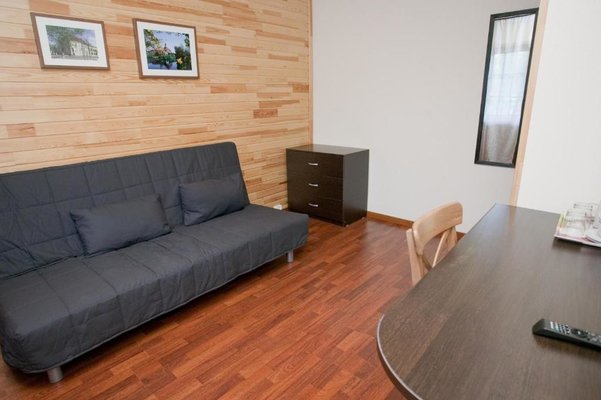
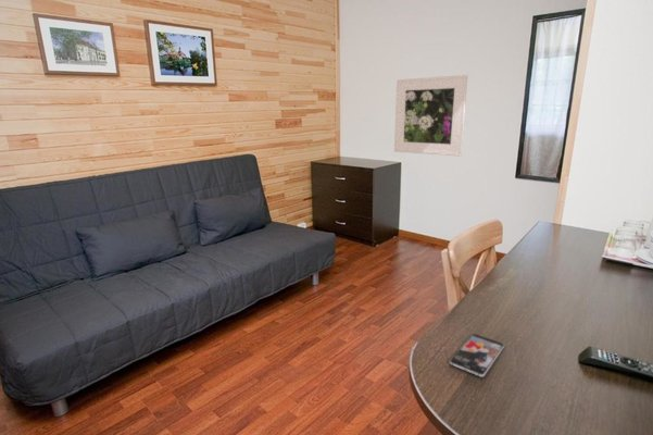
+ smartphone [449,333,505,377]
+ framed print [393,74,469,158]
